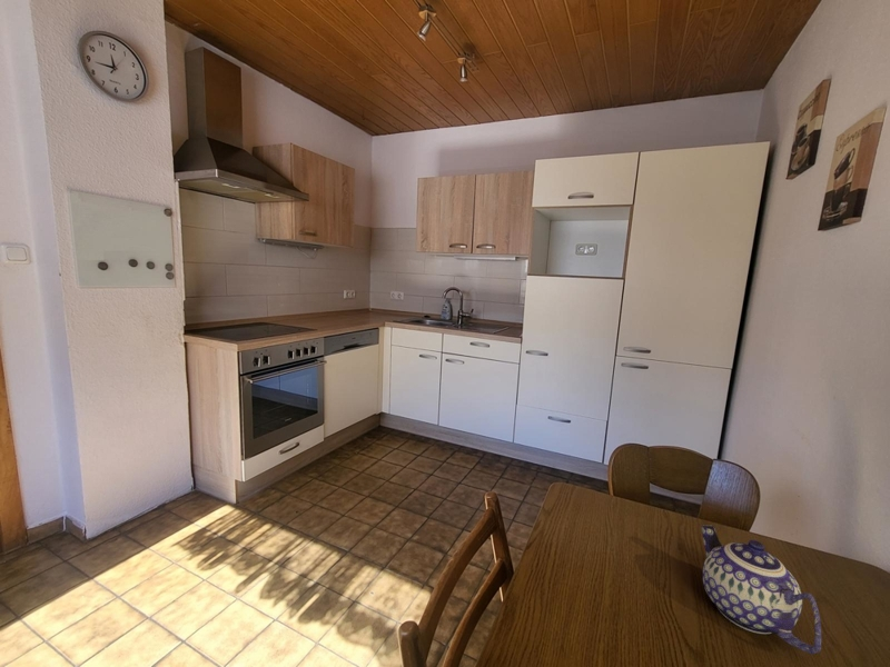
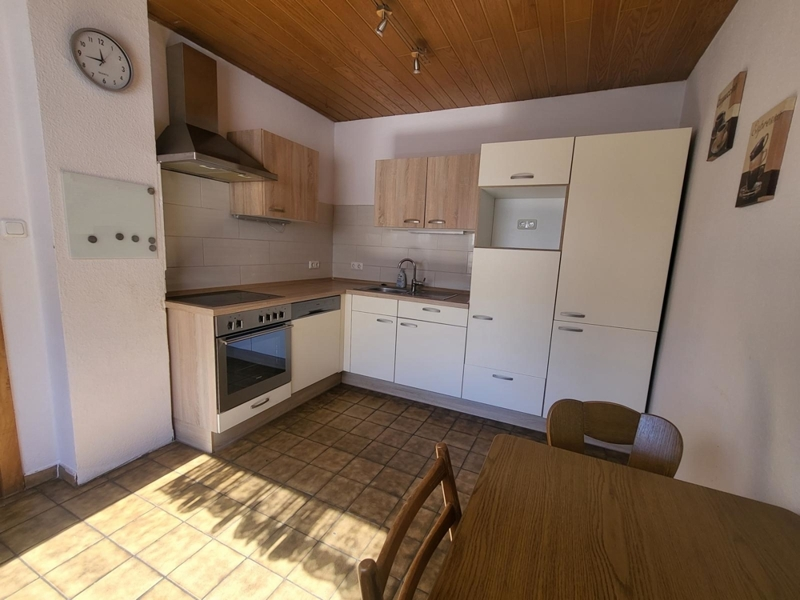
- teapot [700,524,822,655]
